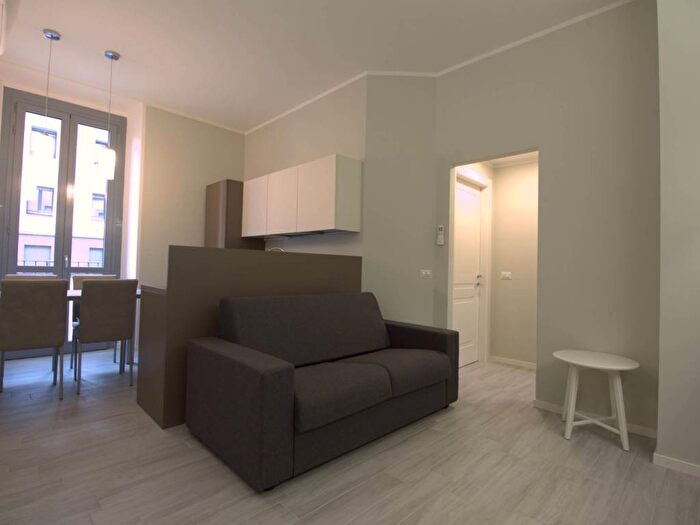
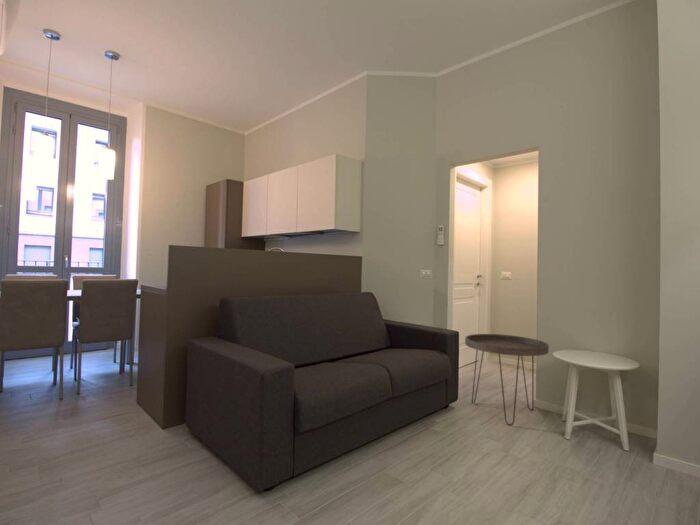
+ side table [464,333,550,426]
